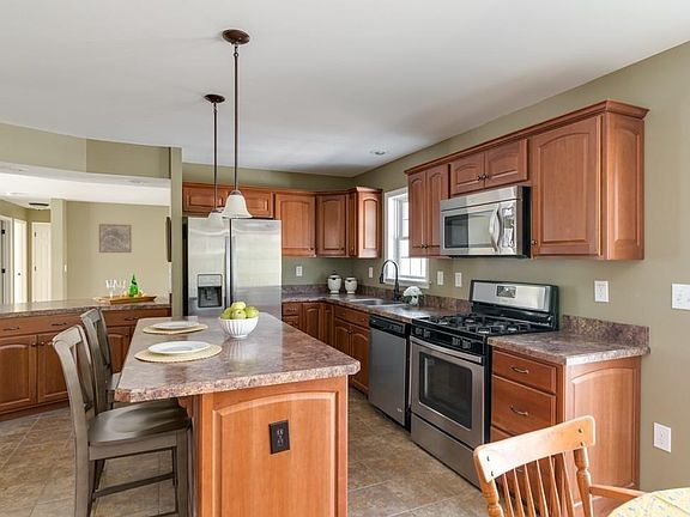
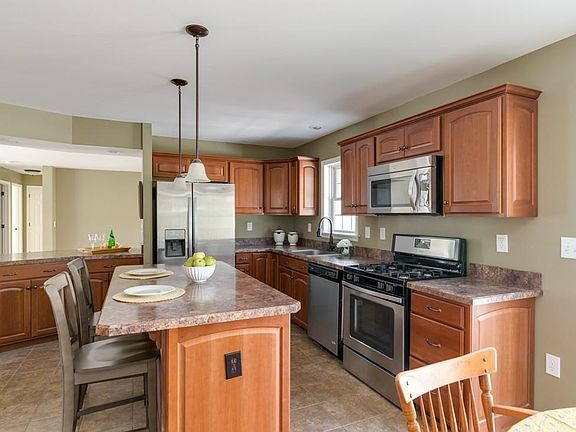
- wall art [98,223,133,254]
